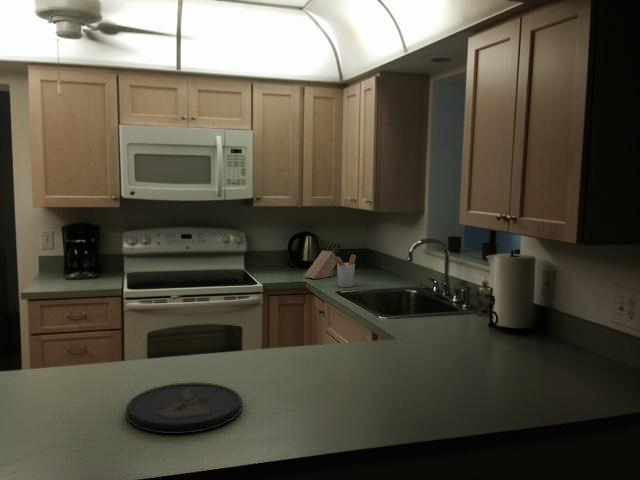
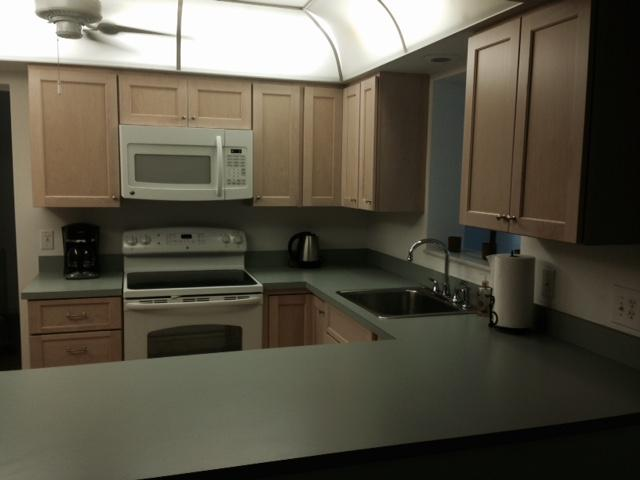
- utensil holder [332,253,357,288]
- knife block [303,241,341,280]
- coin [125,381,244,435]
